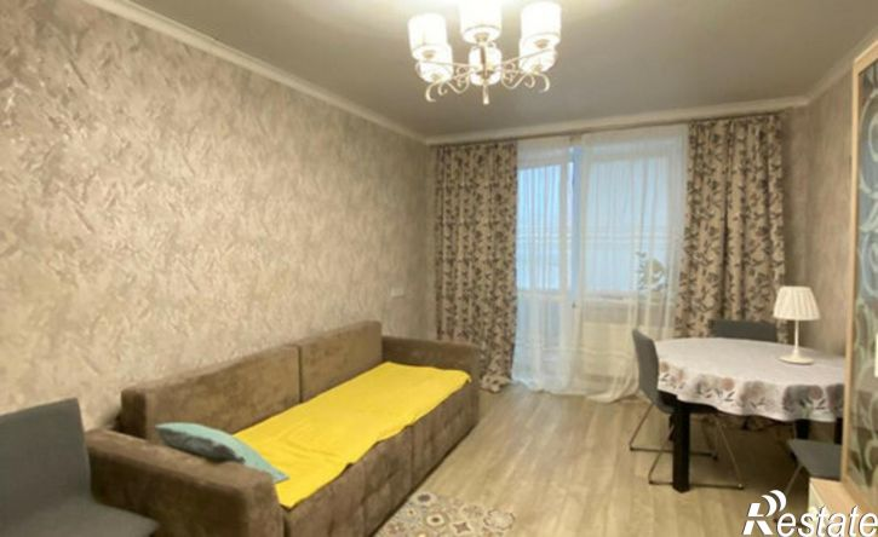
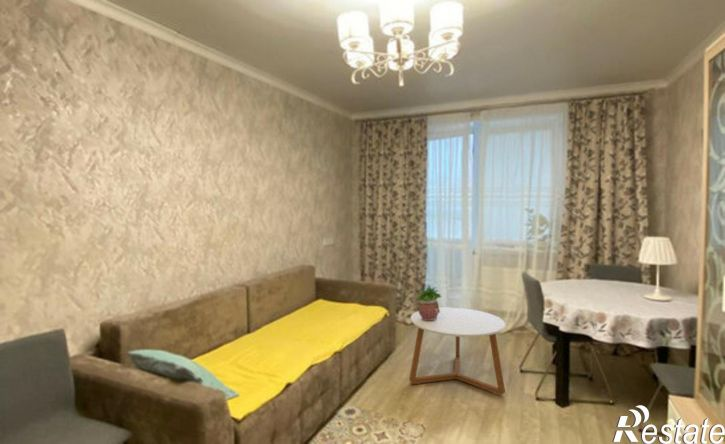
+ potted plant [414,284,443,321]
+ coffee table [408,307,506,396]
